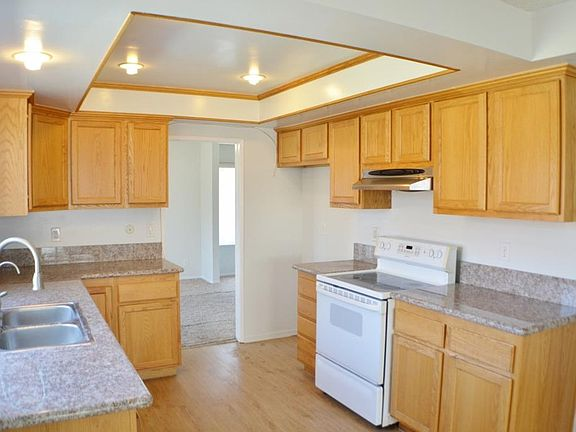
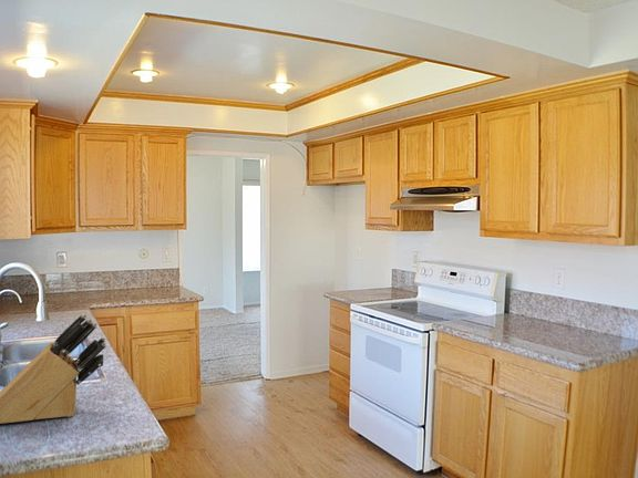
+ knife block [0,313,107,425]
